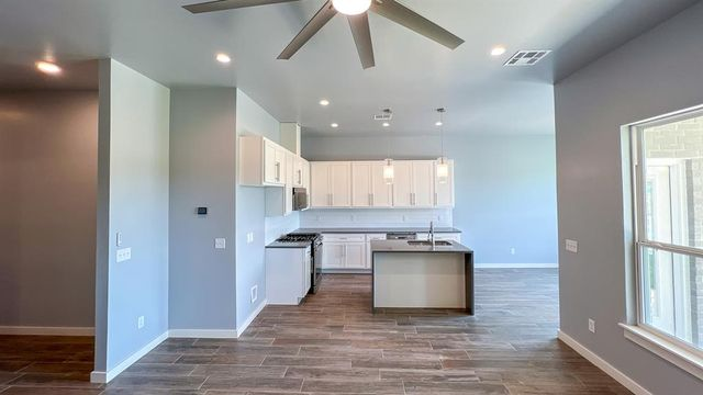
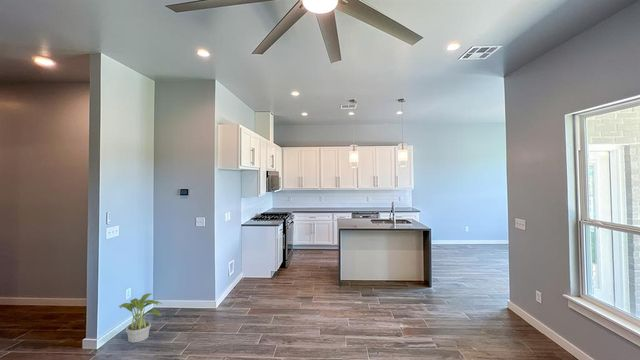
+ potted plant [118,292,163,344]
